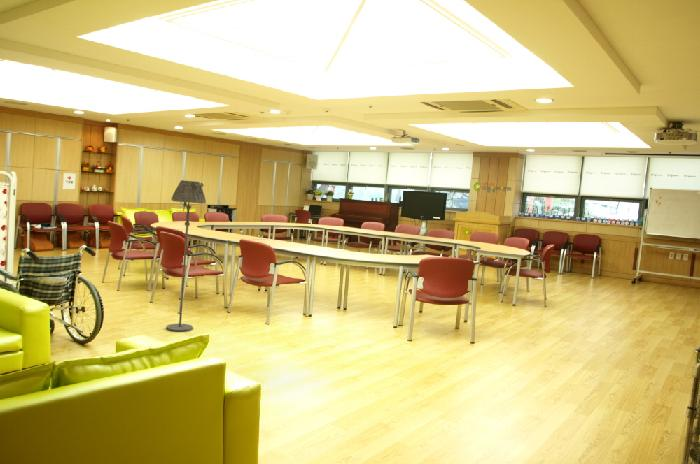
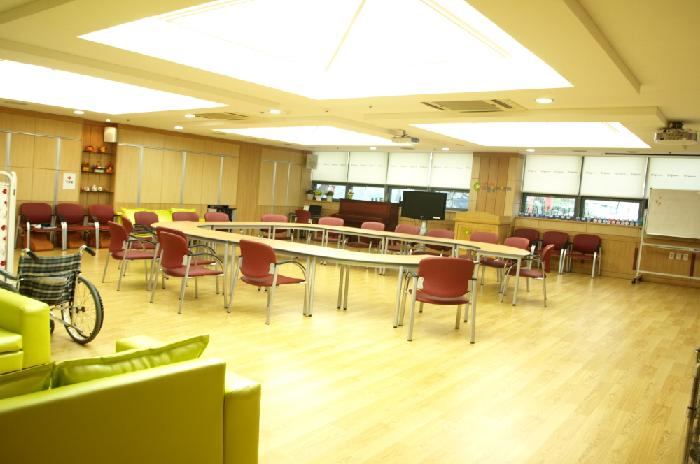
- floor lamp [165,179,207,332]
